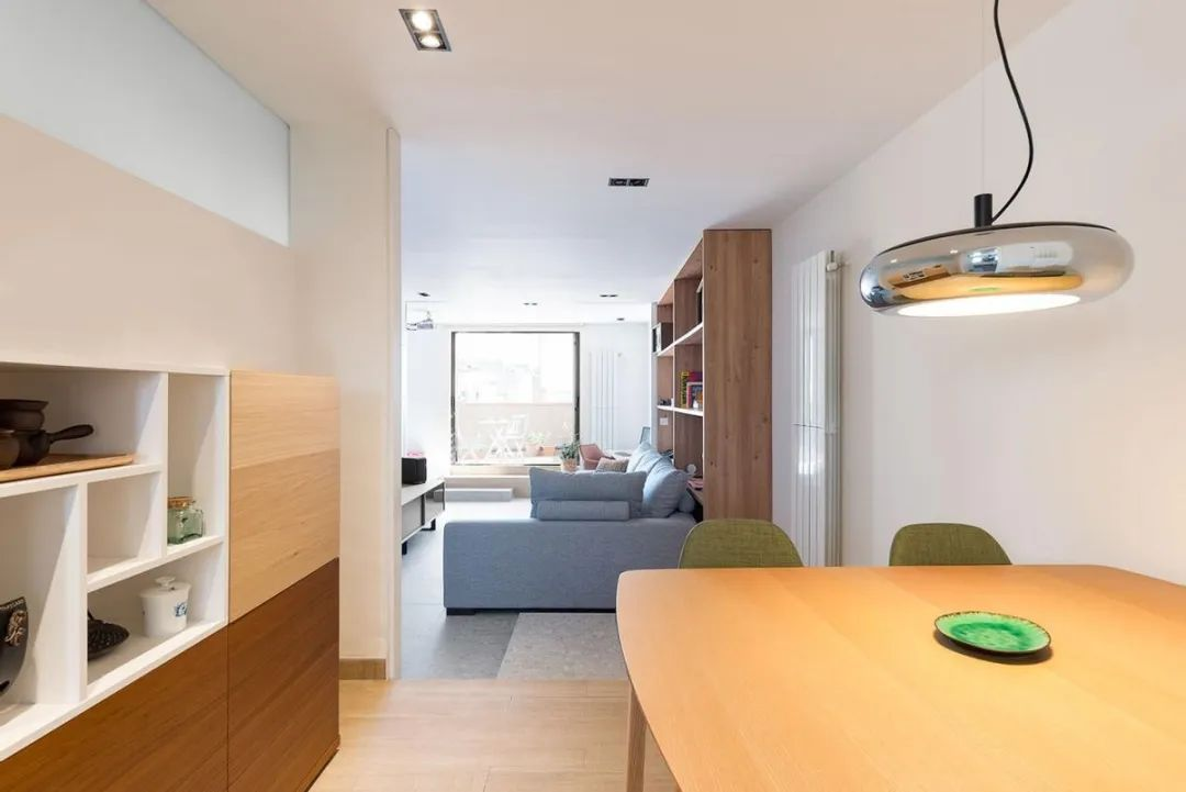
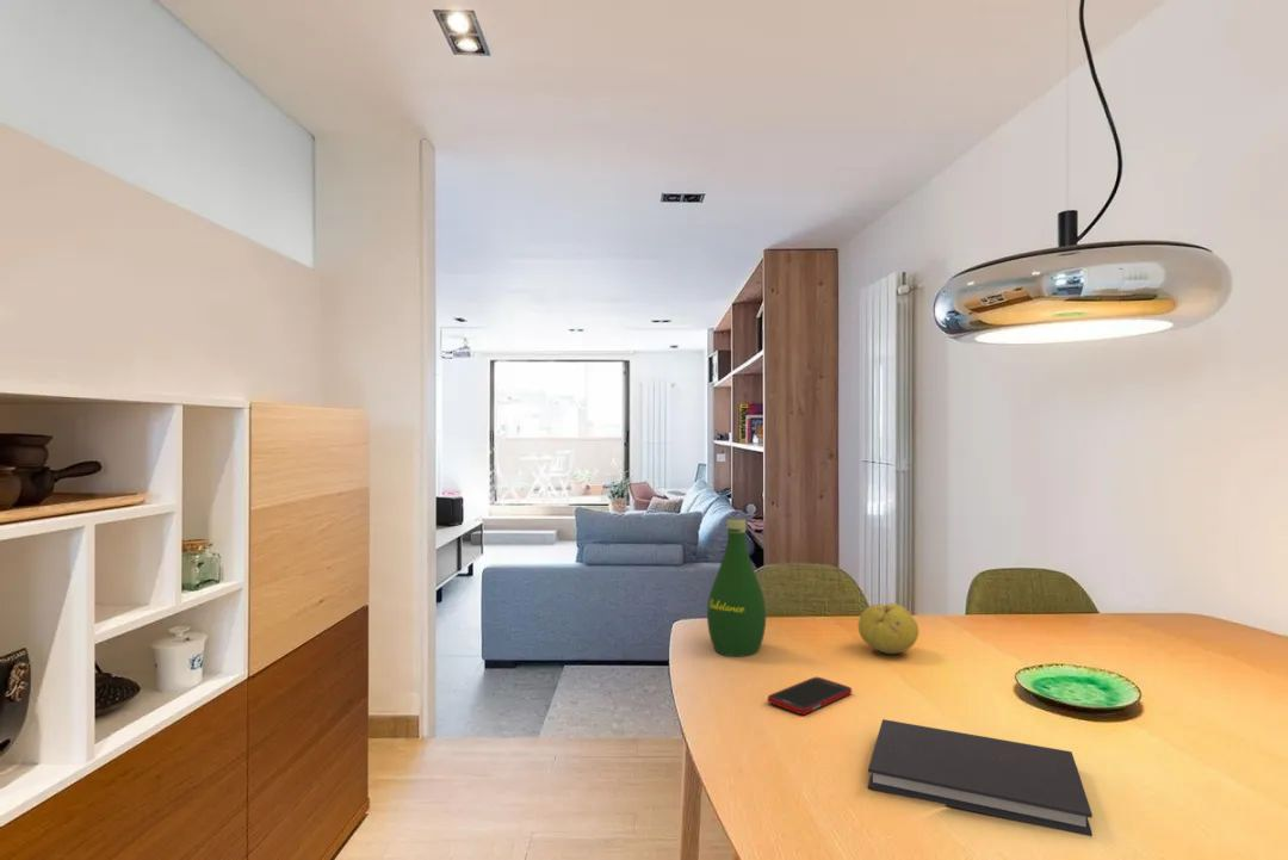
+ fruit [857,602,919,655]
+ bottle [706,516,767,658]
+ cell phone [767,676,853,716]
+ diary [867,718,1094,837]
